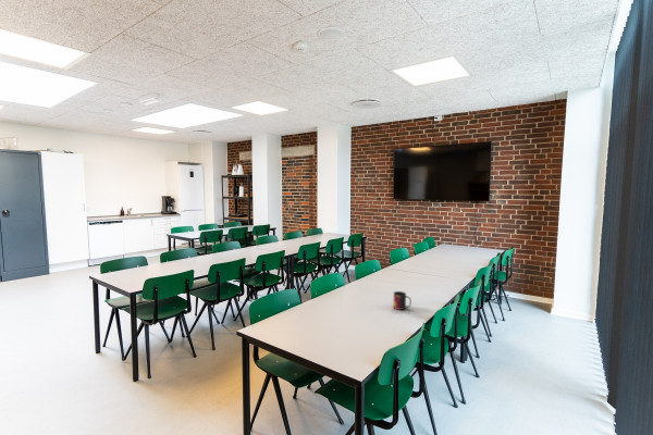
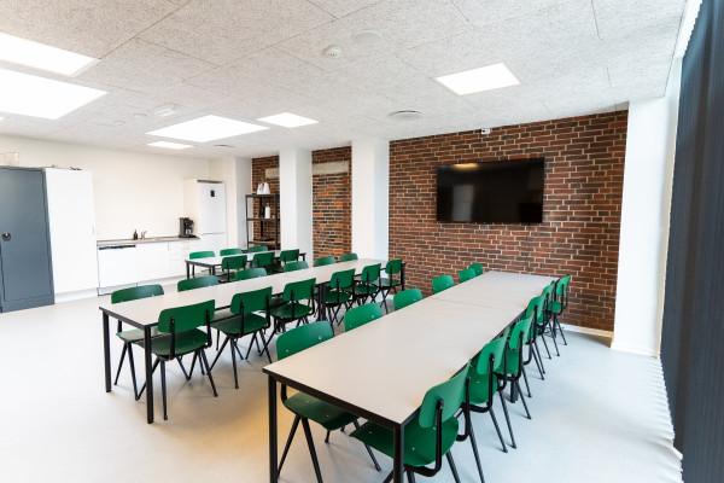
- mug [392,290,412,311]
